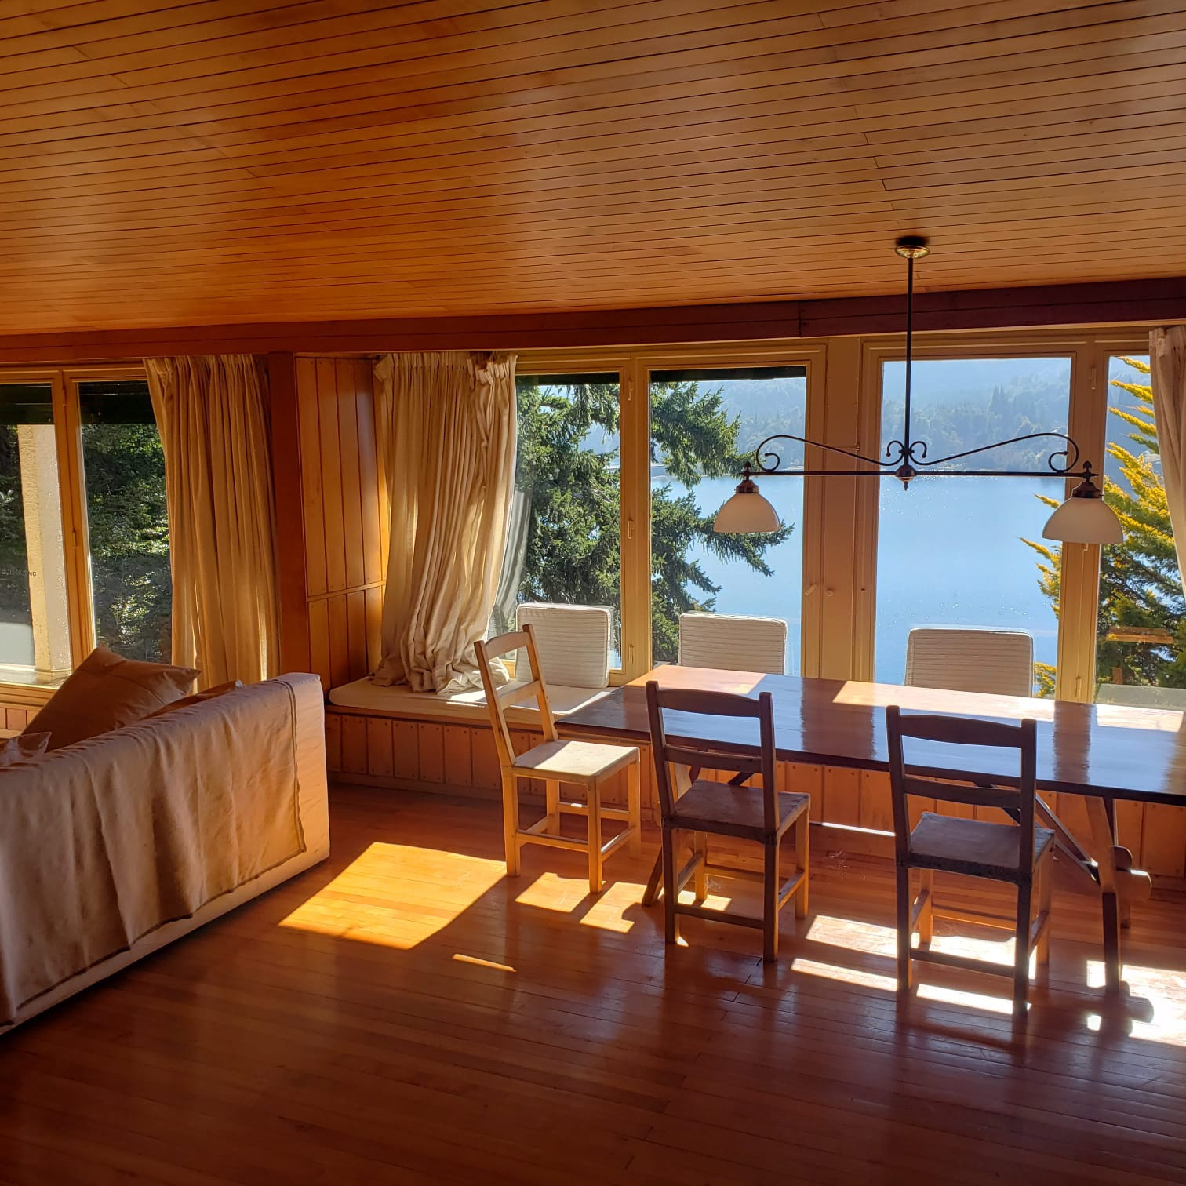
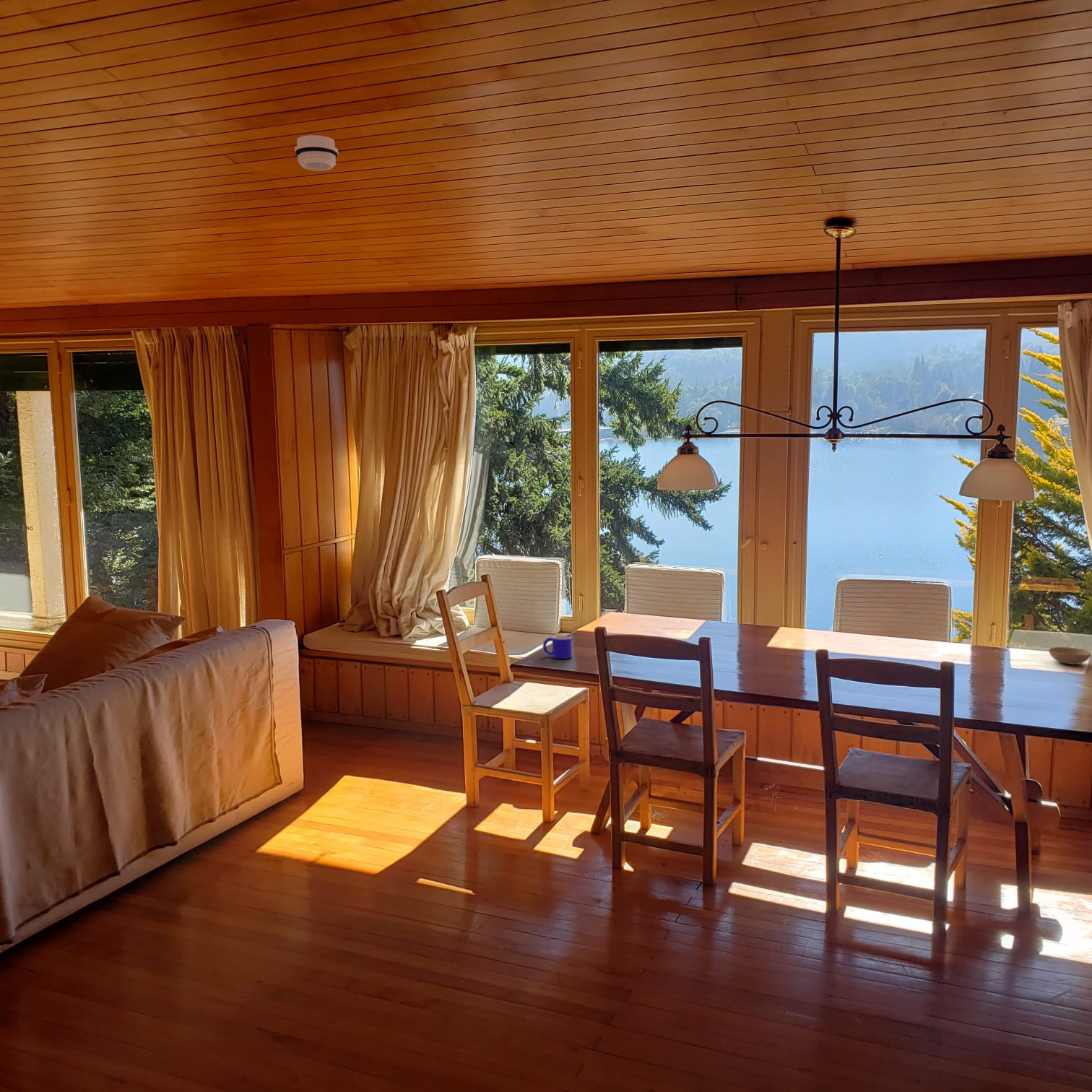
+ bowl [1048,646,1092,665]
+ smoke detector [294,134,339,171]
+ mug [542,635,573,659]
